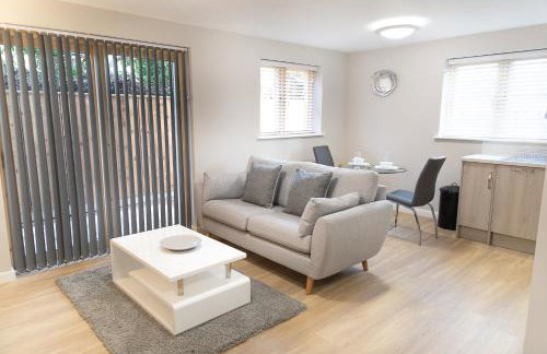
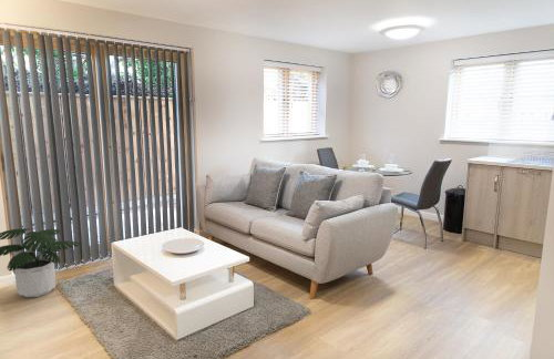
+ potted plant [0,227,83,298]
